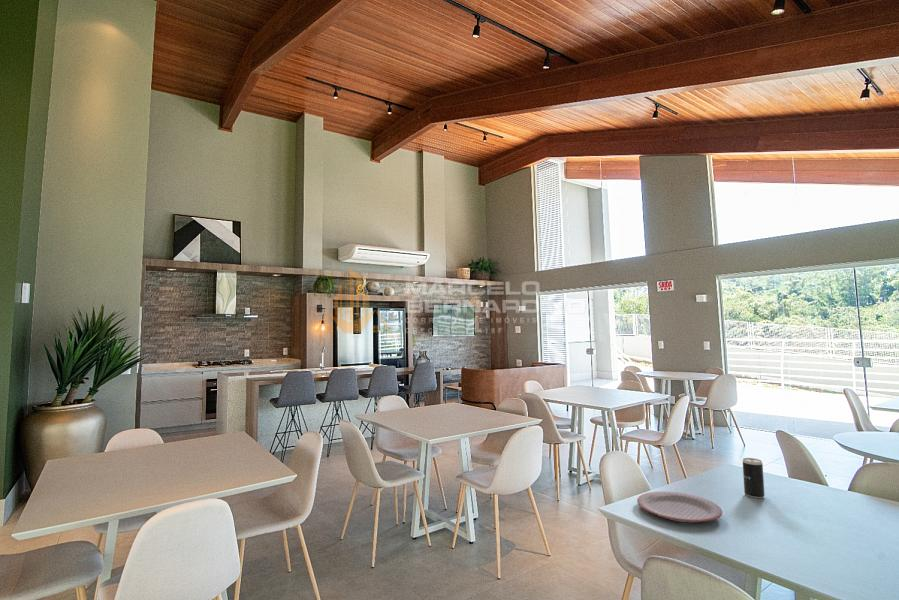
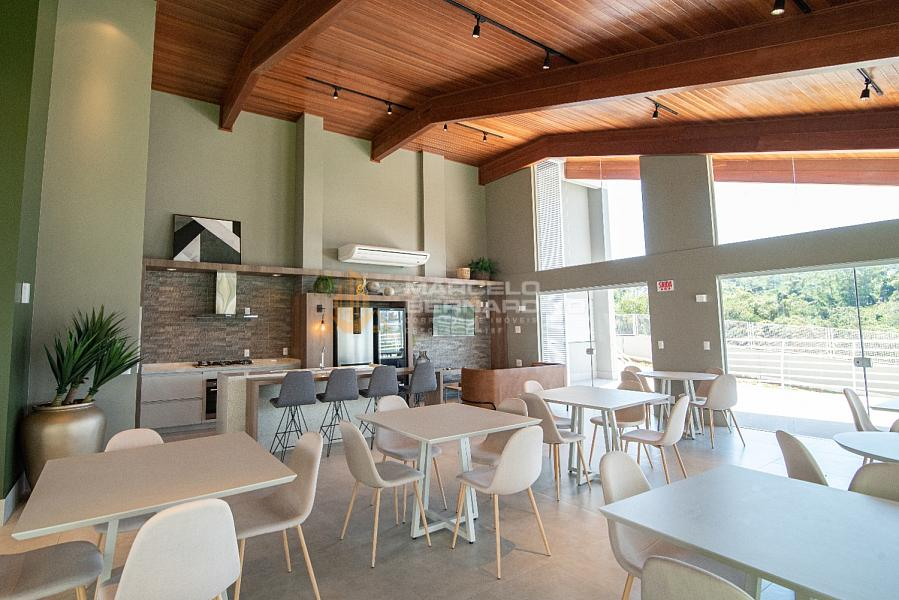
- beverage can [742,457,766,499]
- plate [636,490,723,523]
